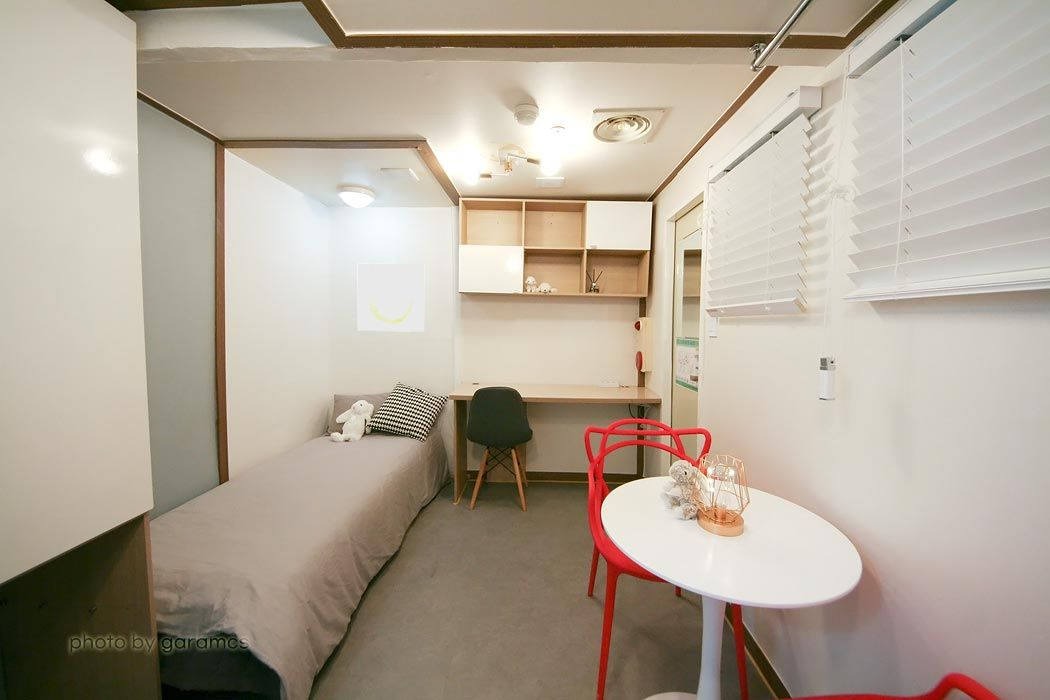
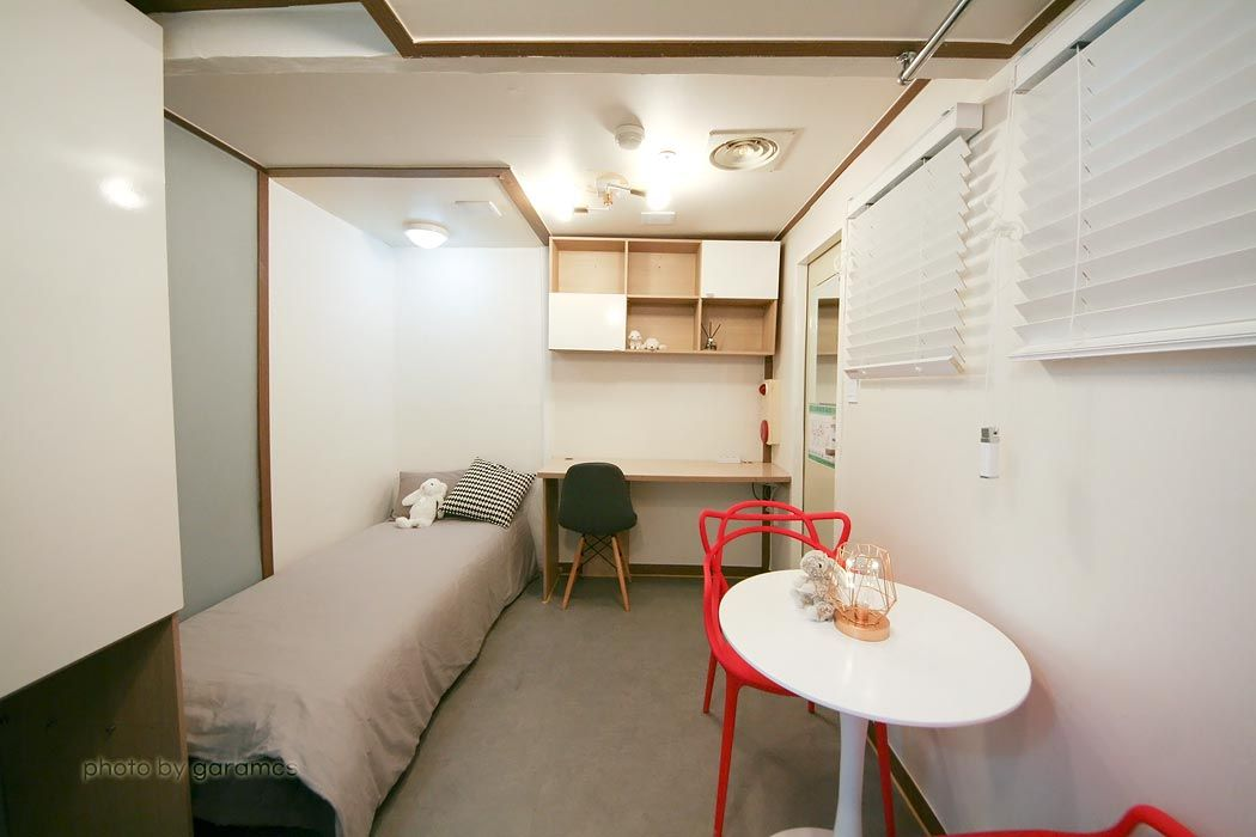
- wall art [357,263,425,333]
